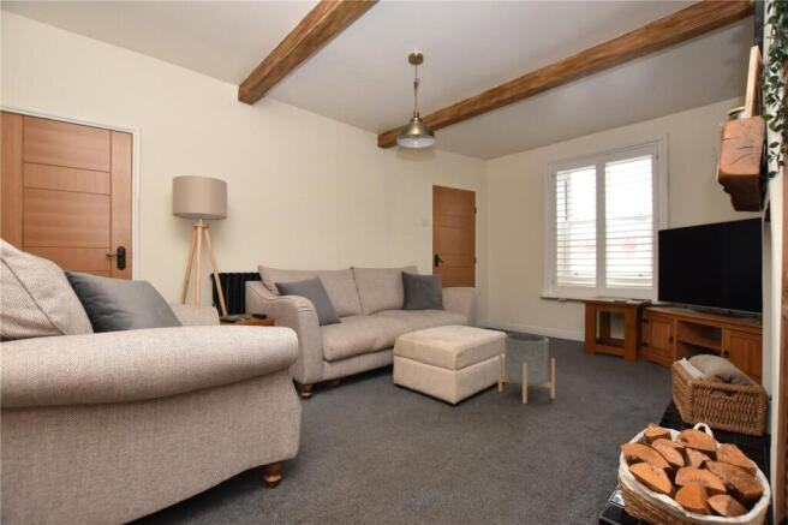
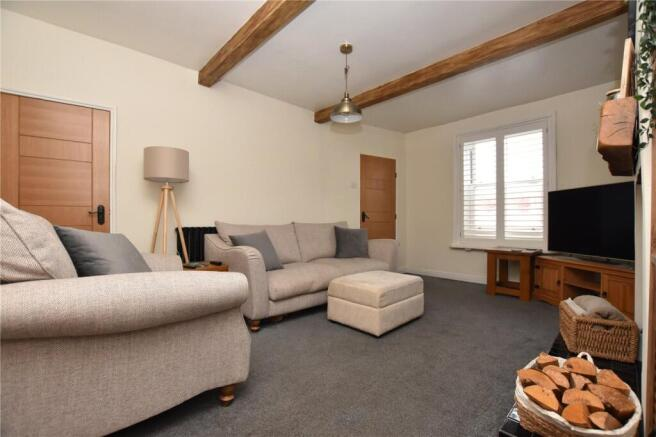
- planter [497,333,556,405]
